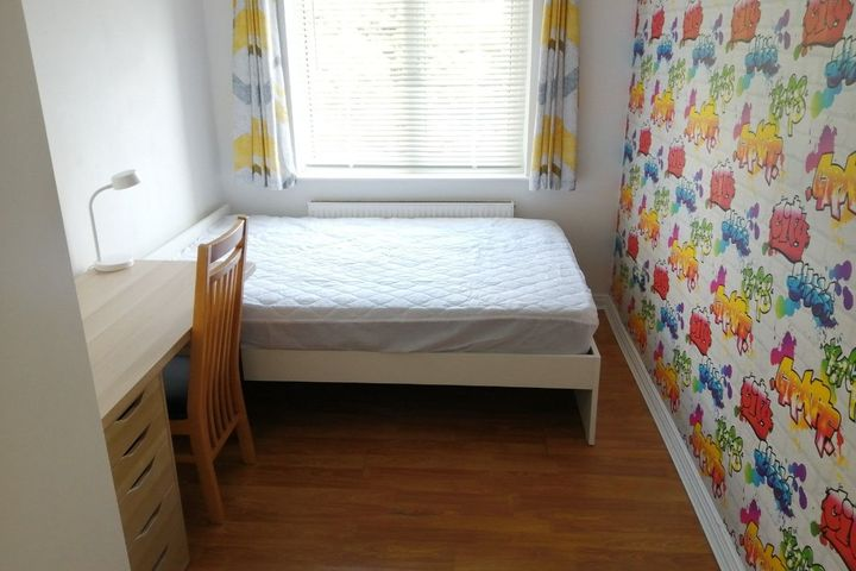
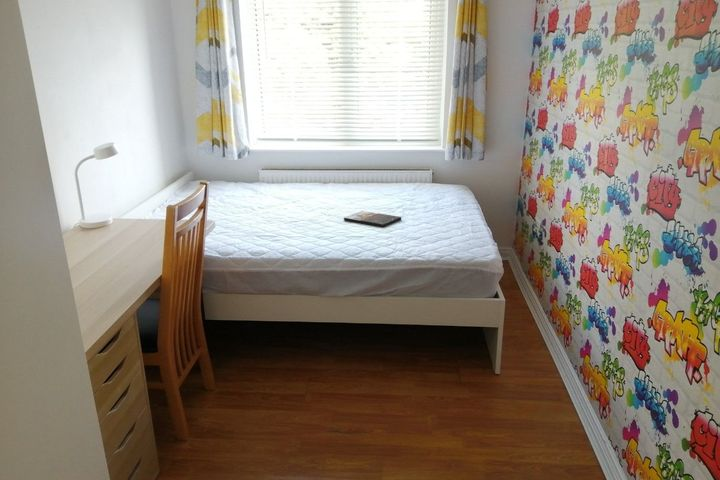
+ comic book [343,210,402,228]
